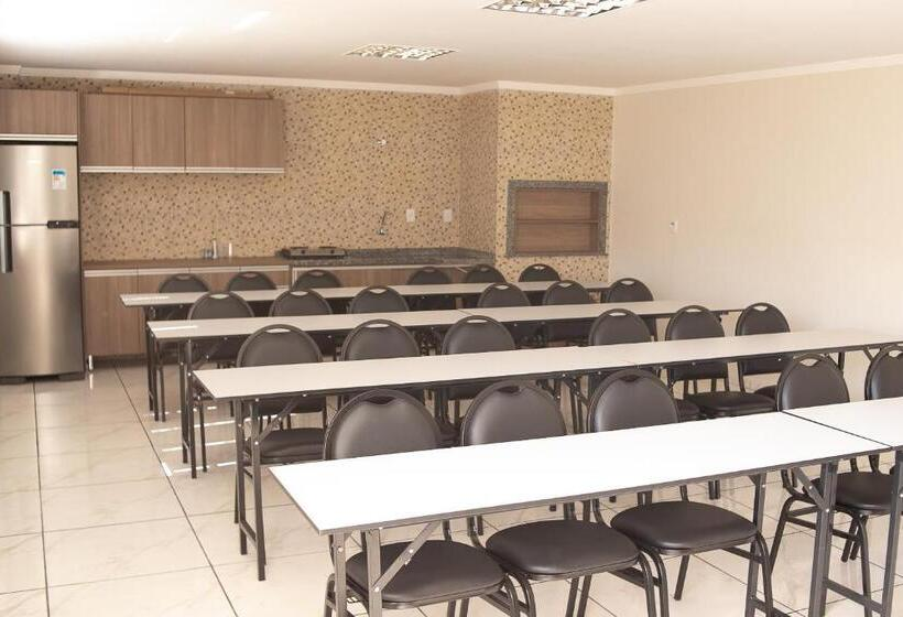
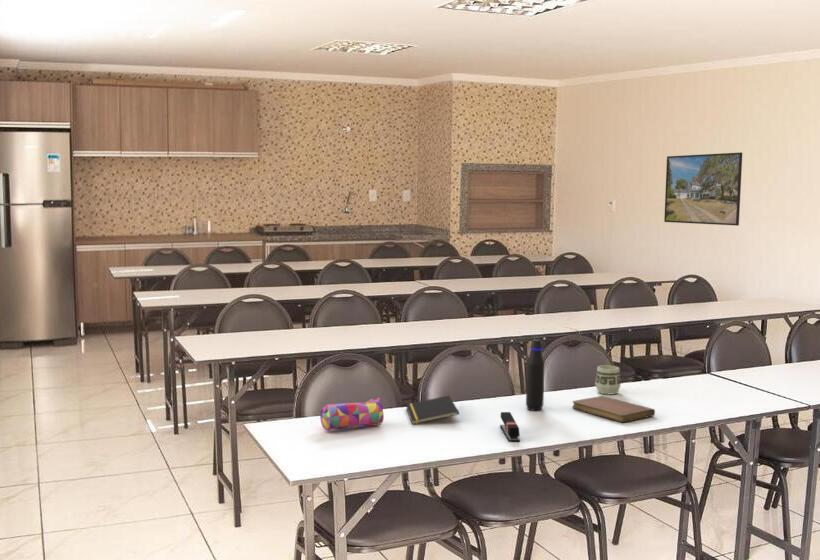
+ notebook [571,395,656,423]
+ cup [594,364,622,395]
+ pencil case [319,397,385,432]
+ stapler [499,411,521,442]
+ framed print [663,151,743,227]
+ water bottle [525,339,545,412]
+ notepad [405,395,460,425]
